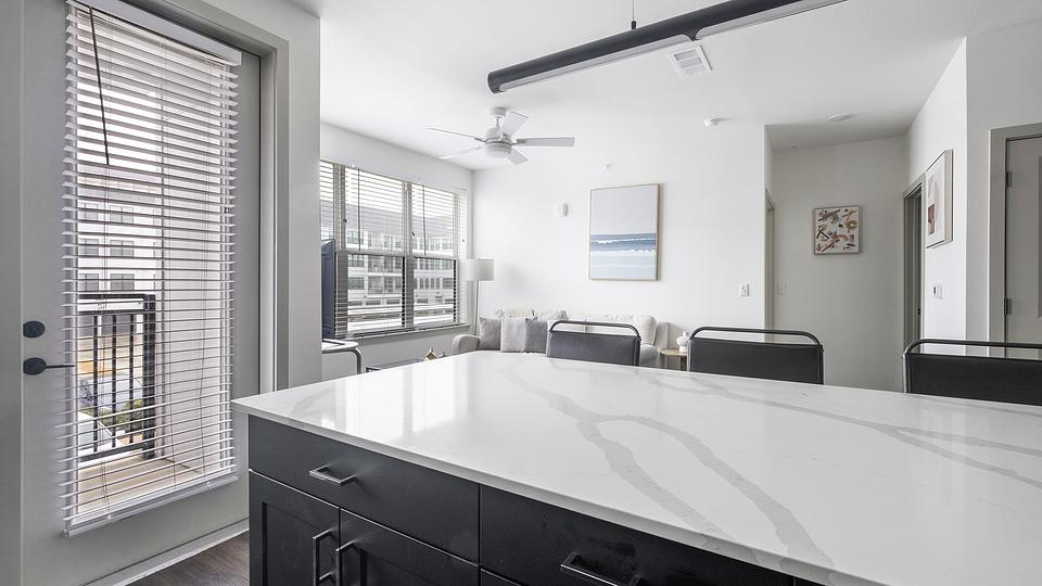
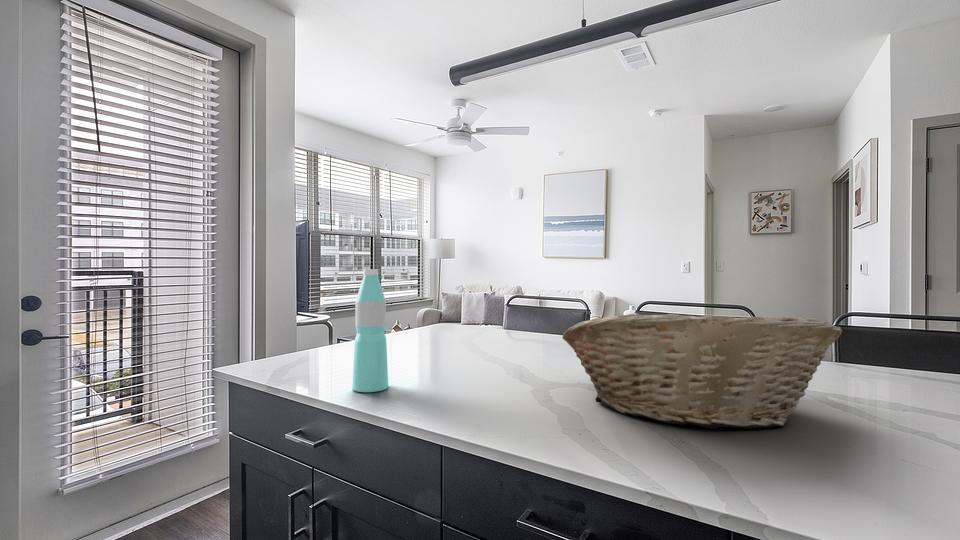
+ fruit basket [562,313,843,430]
+ water bottle [351,268,389,393]
